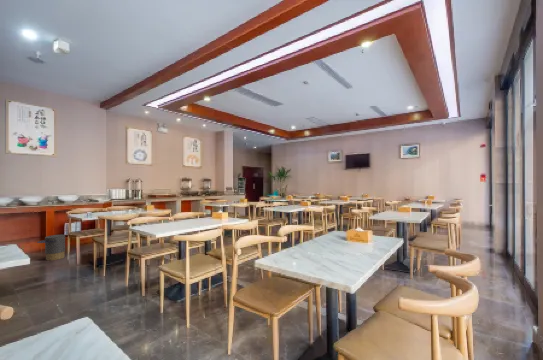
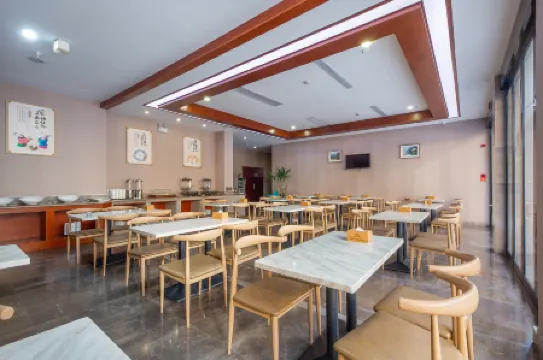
- trash can [36,234,66,261]
